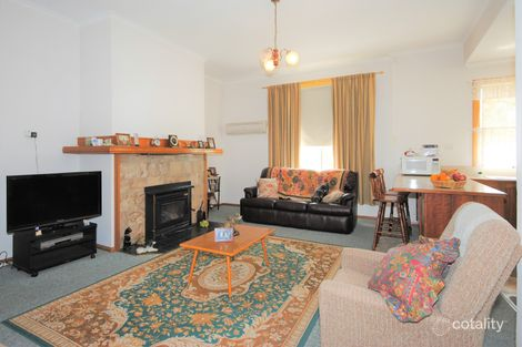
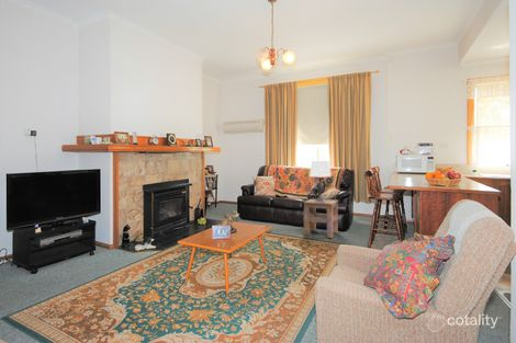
+ side table [302,198,339,239]
+ lamp [309,160,333,202]
